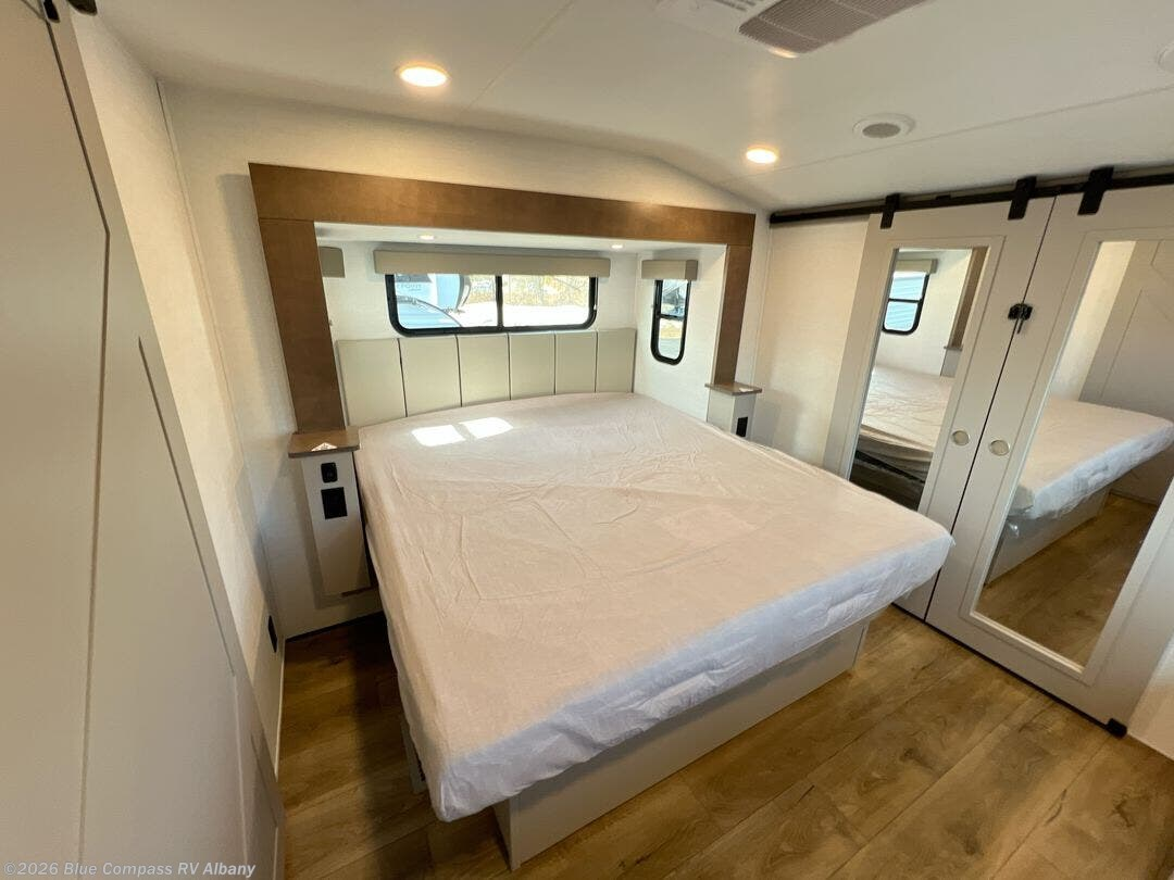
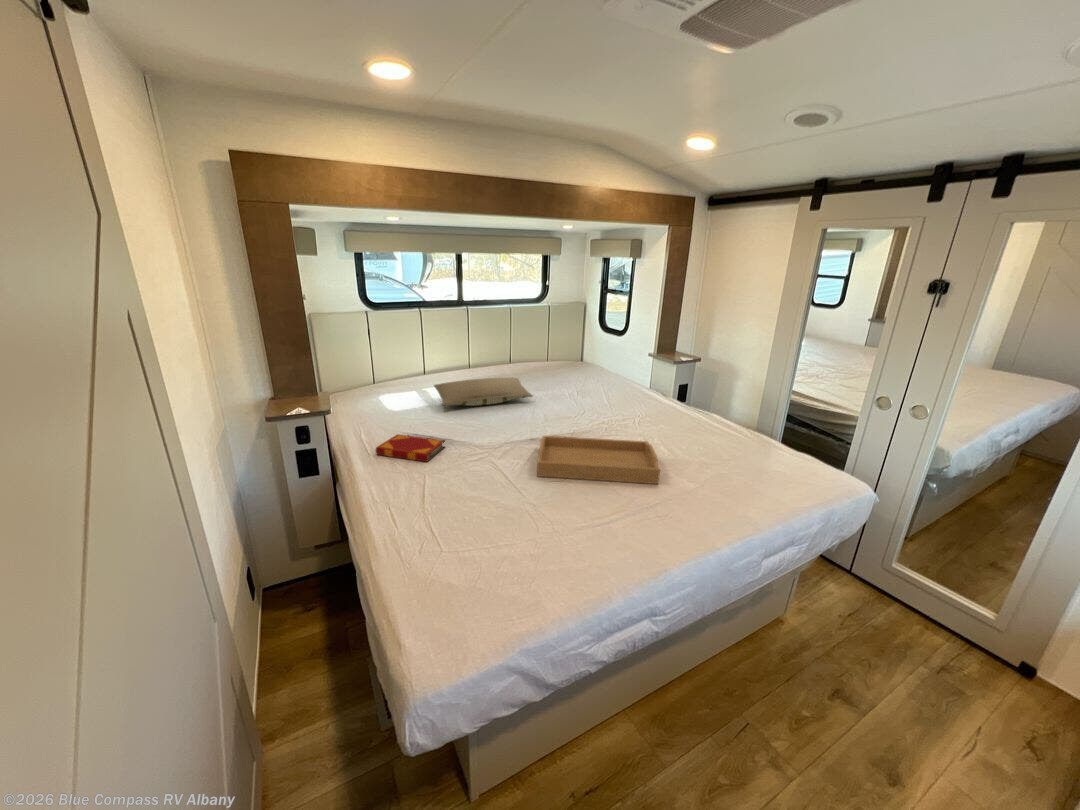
+ hardback book [375,433,446,463]
+ pillow [433,376,534,407]
+ serving tray [536,435,661,485]
